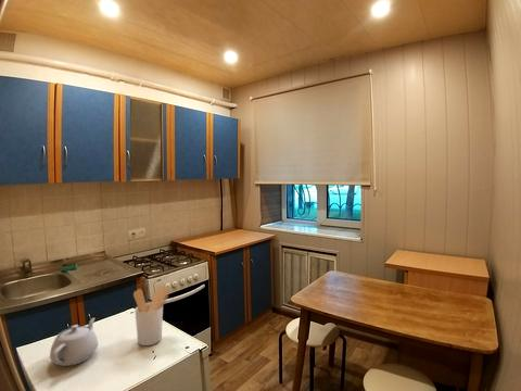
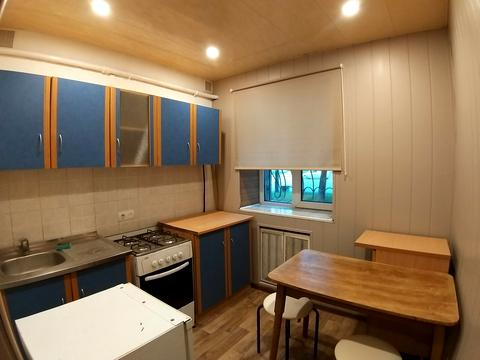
- utensil holder [132,285,171,346]
- teapot [49,317,100,367]
